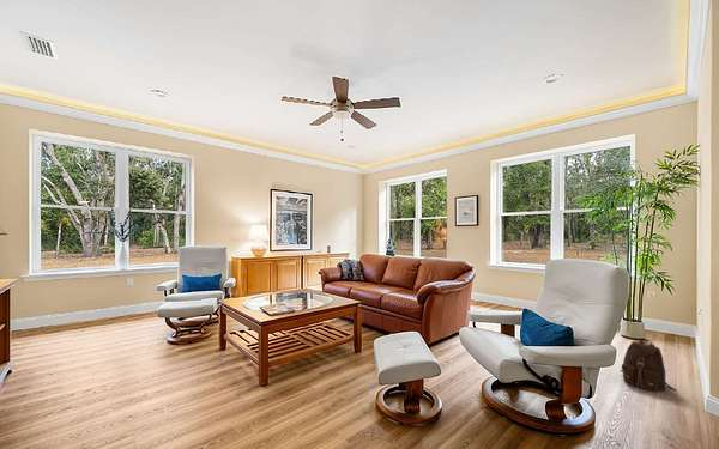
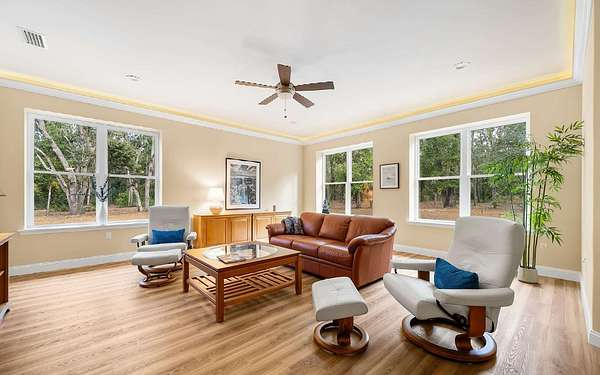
- backpack [618,338,678,393]
